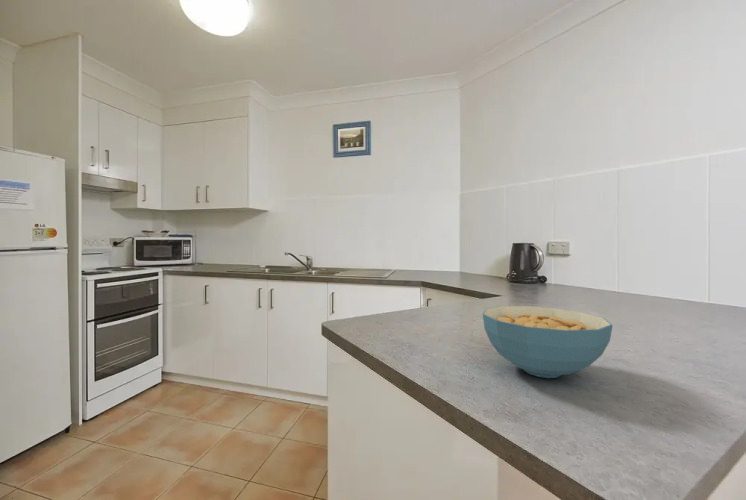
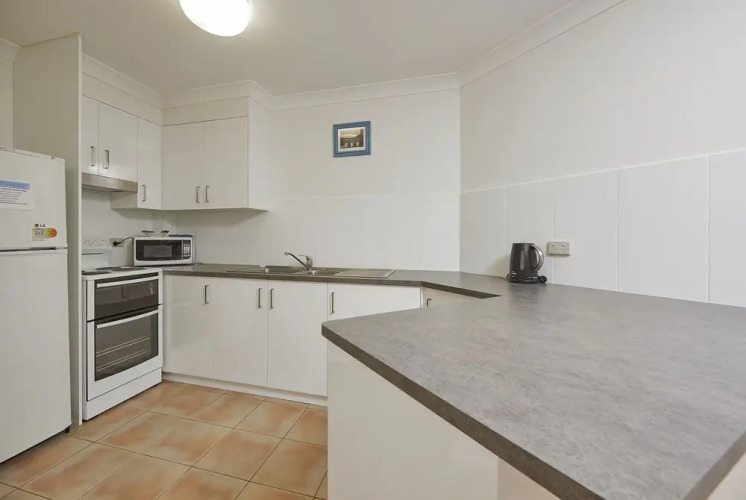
- cereal bowl [482,305,614,379]
